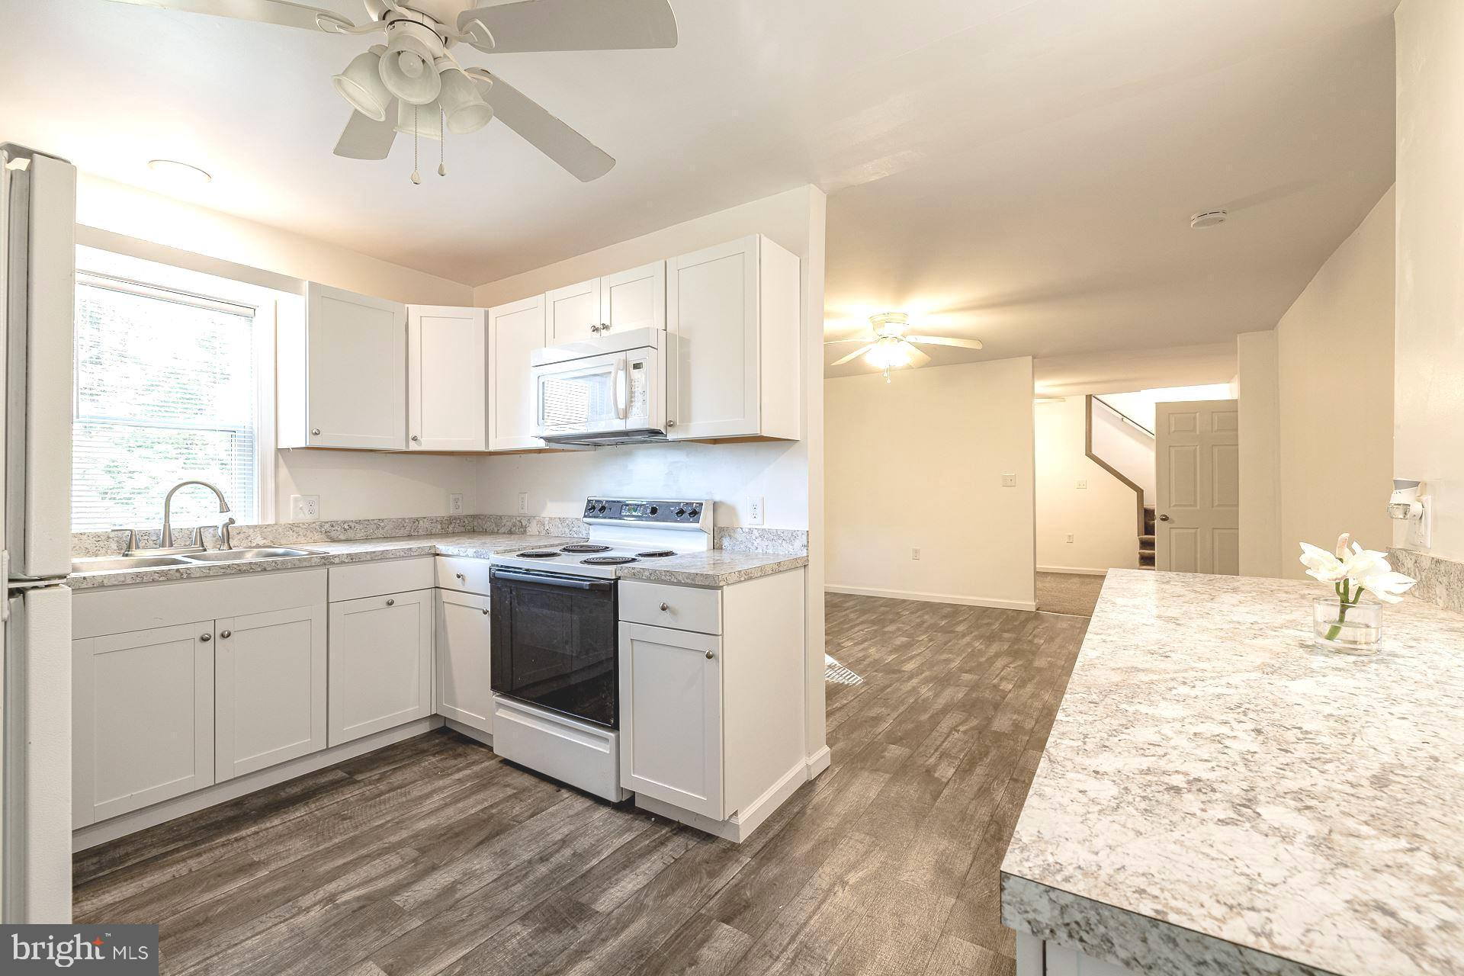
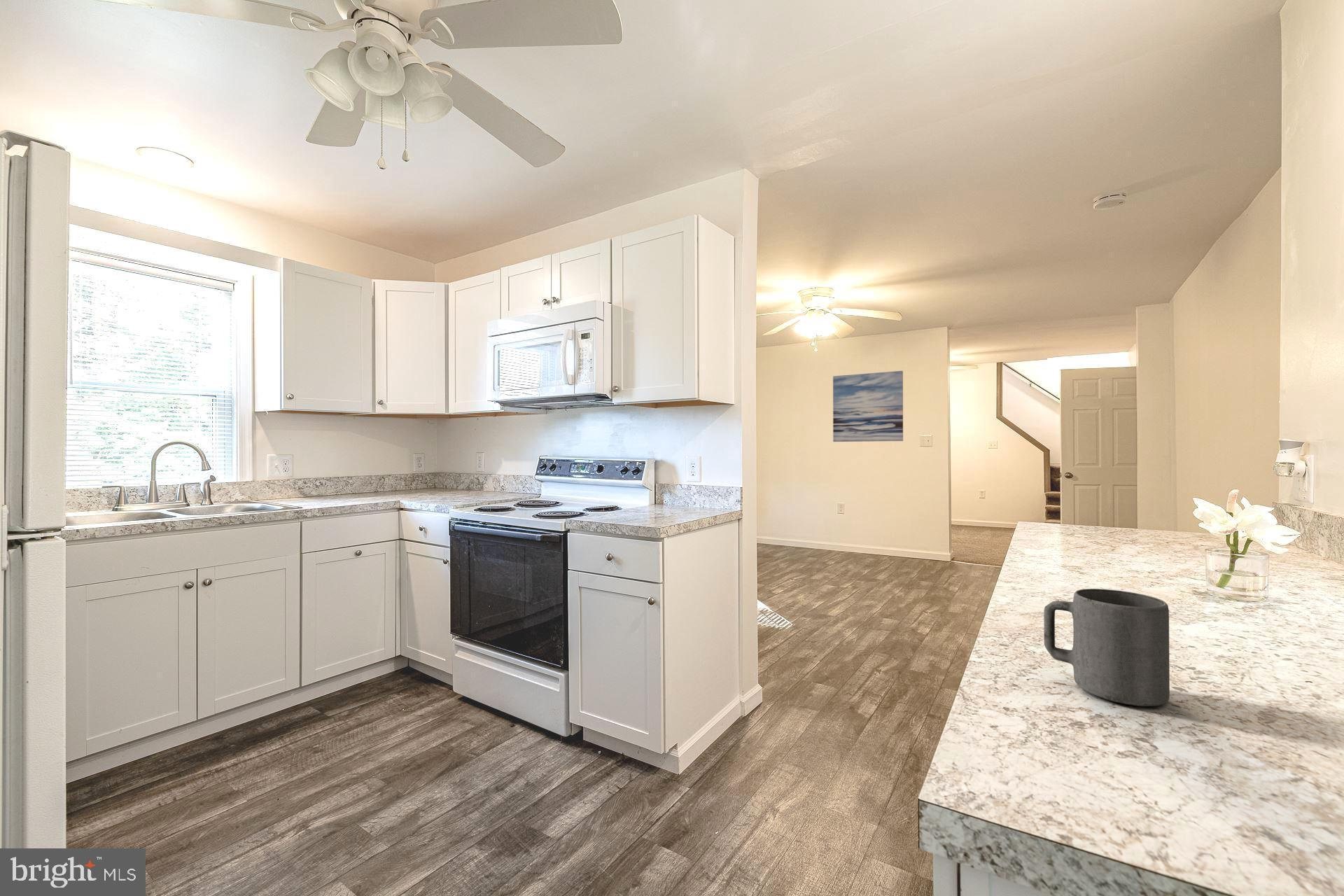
+ mug [1043,588,1170,707]
+ wall art [832,370,904,442]
